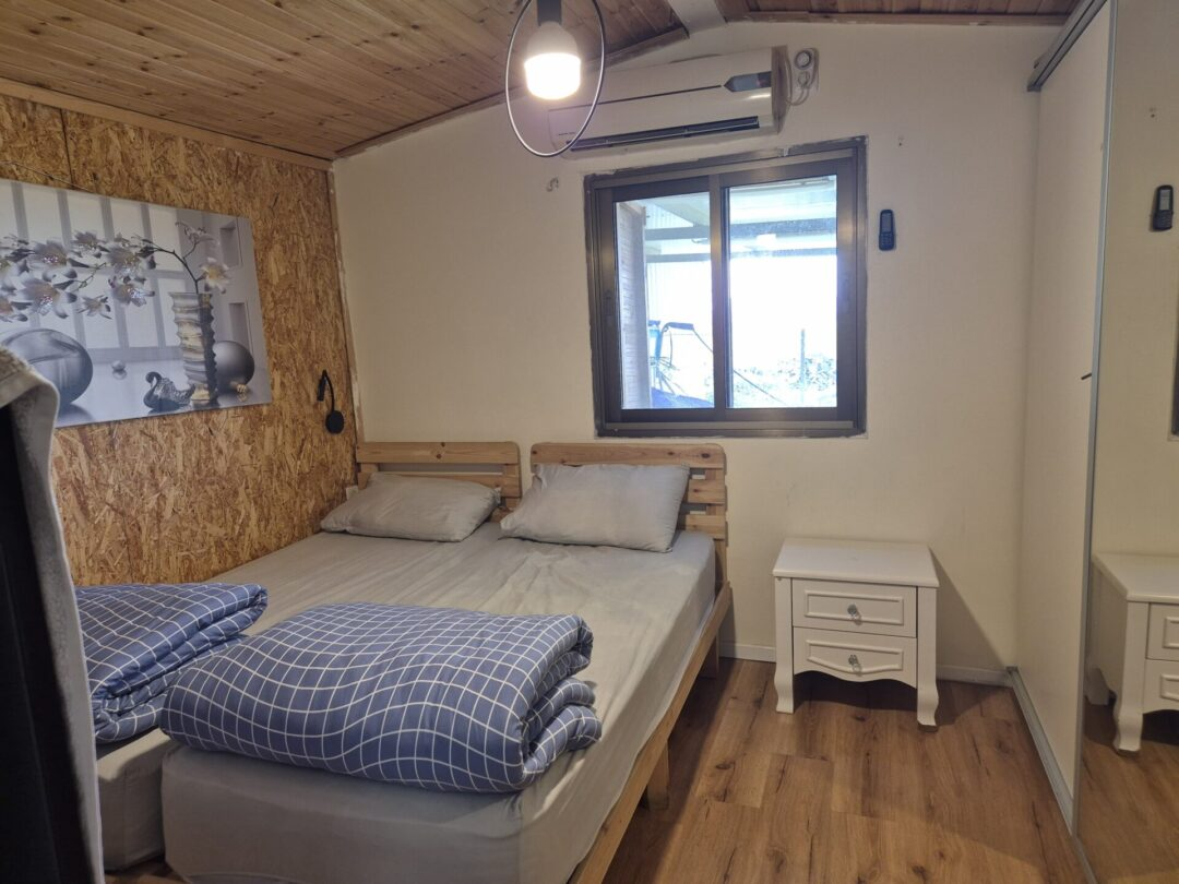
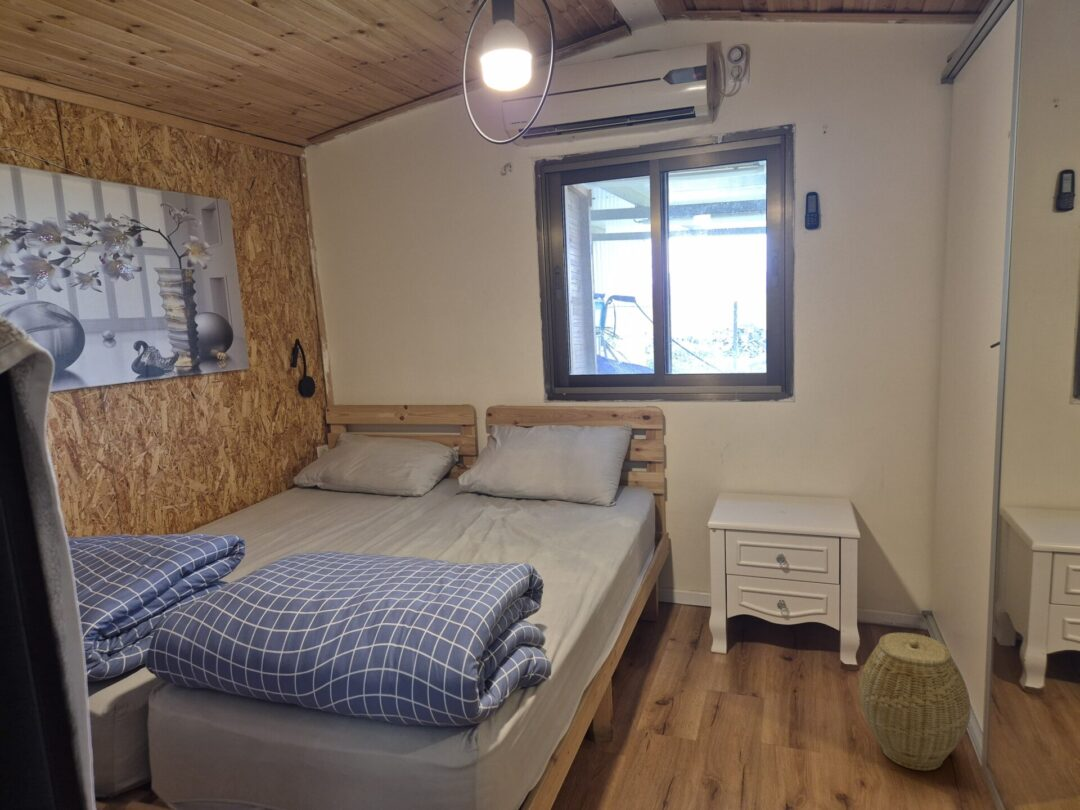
+ woven basket [858,632,972,772]
